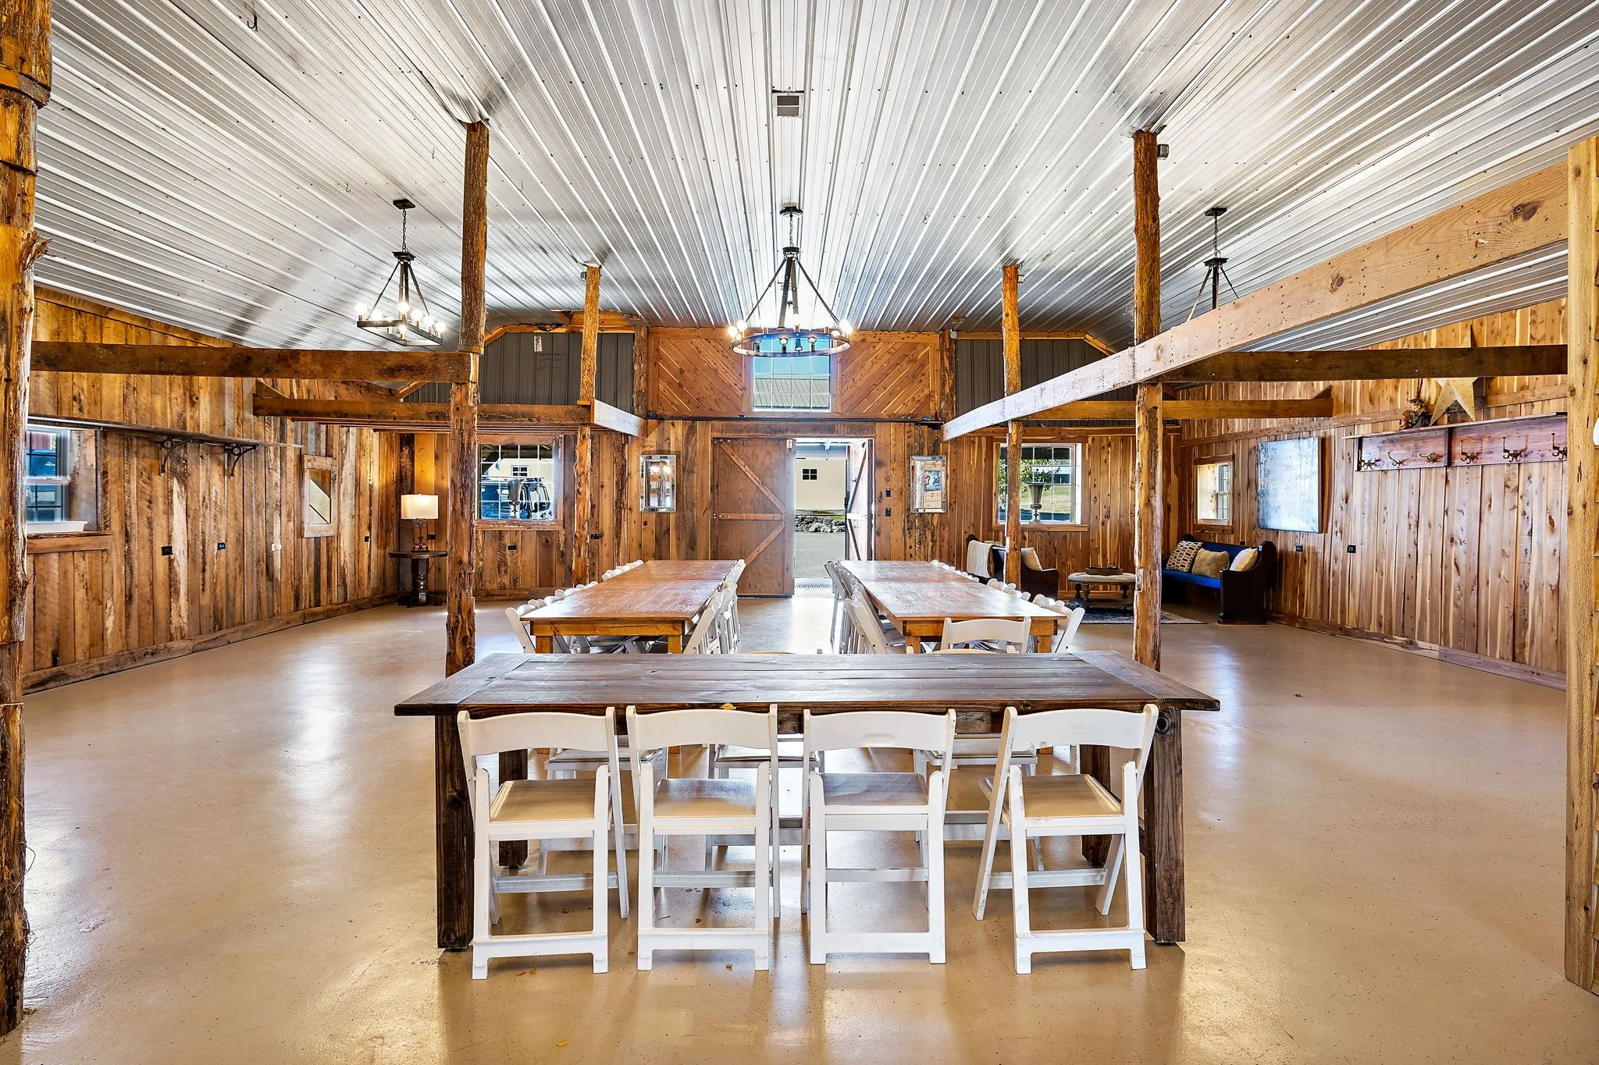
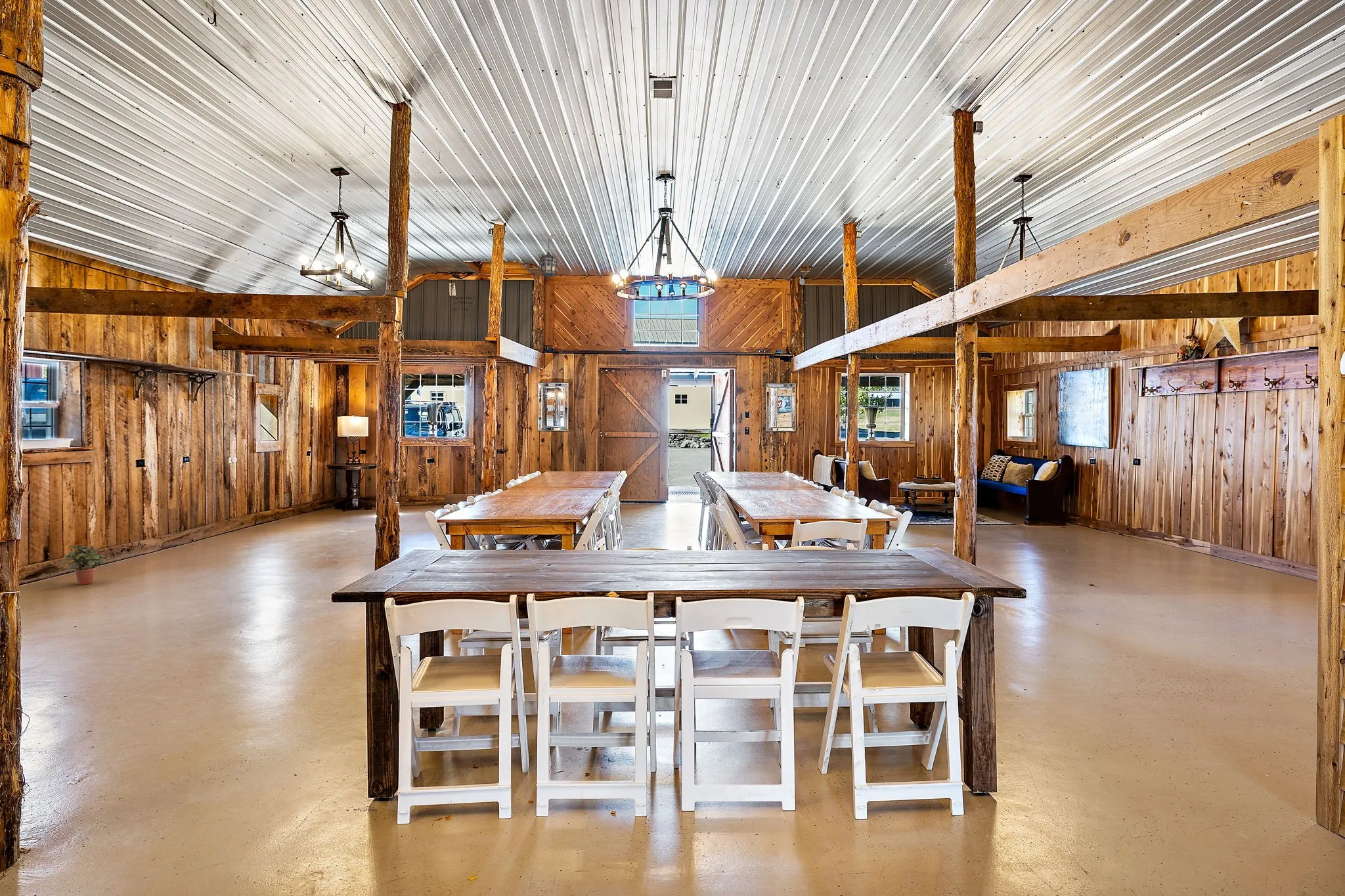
+ potted plant [58,544,106,586]
+ hanging lantern [539,234,559,282]
